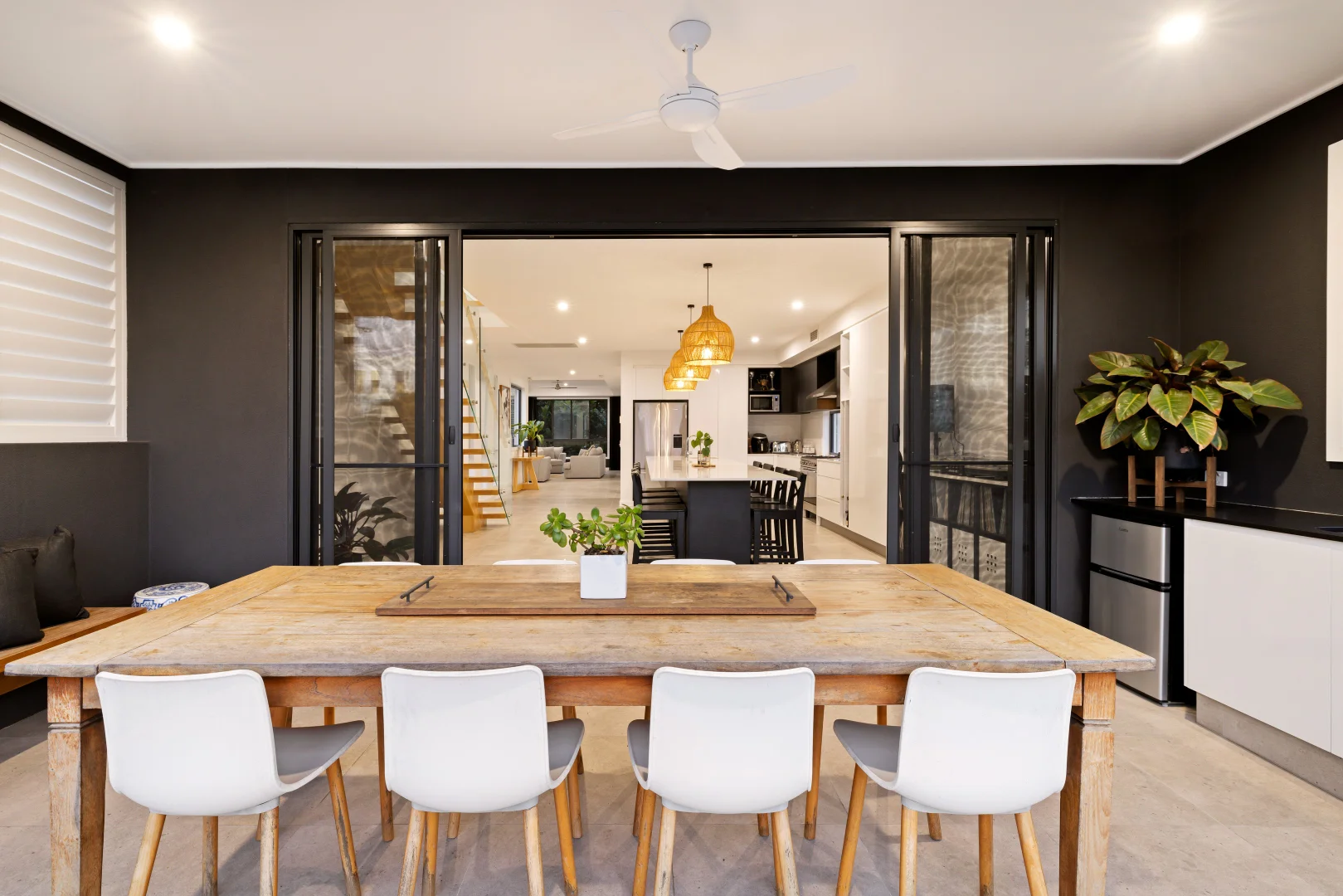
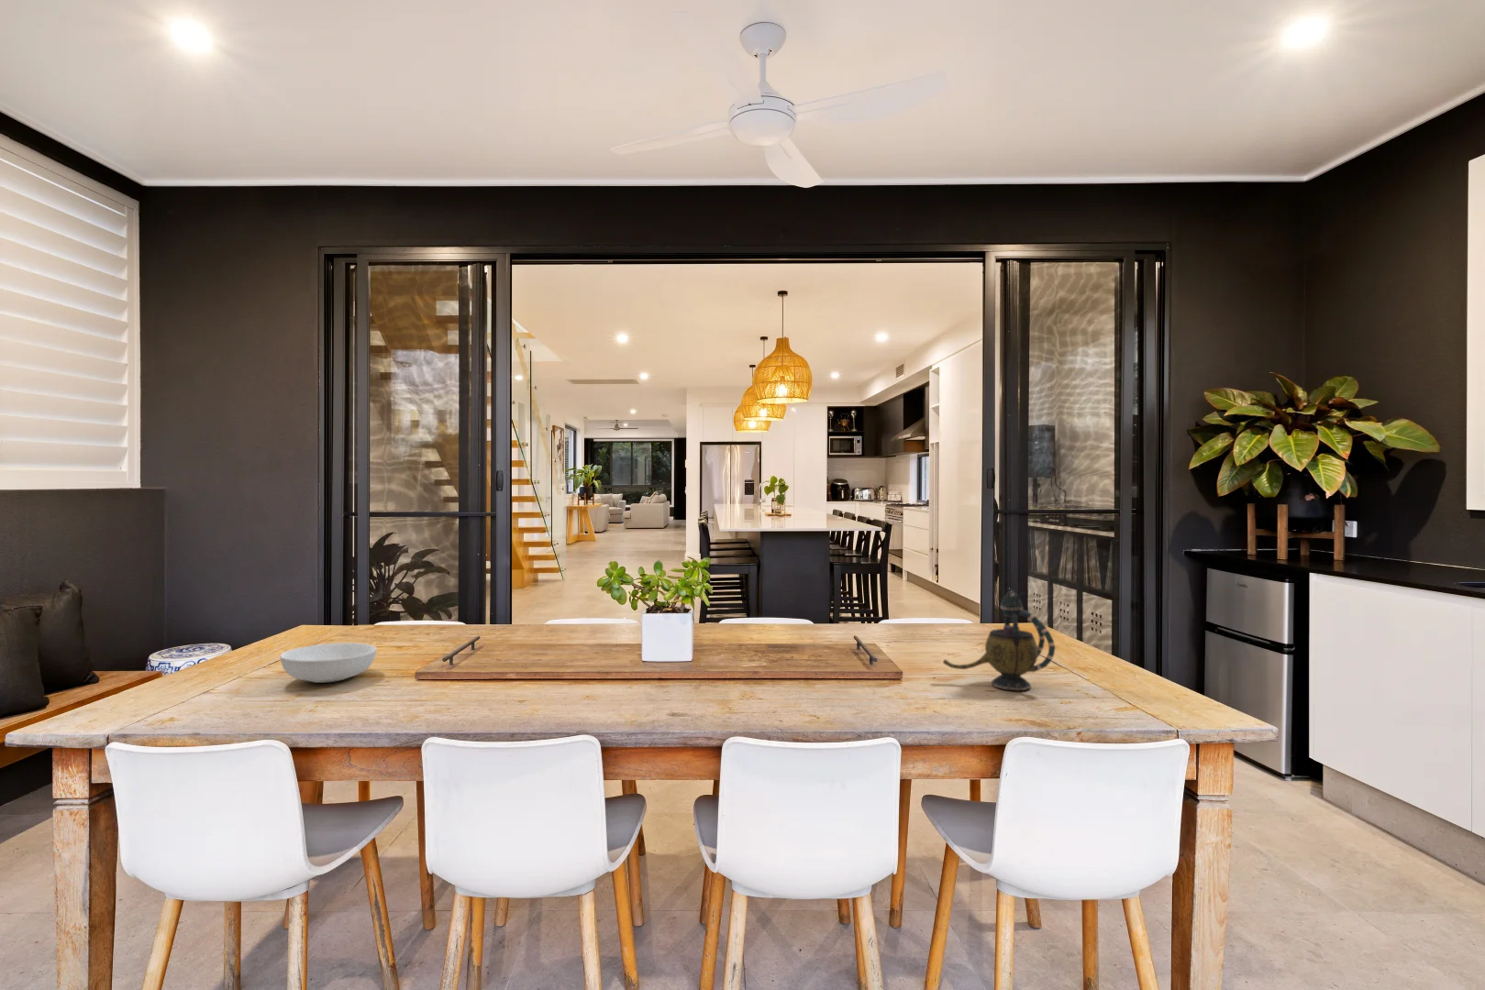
+ serving bowl [280,642,378,684]
+ teapot [942,589,1057,692]
